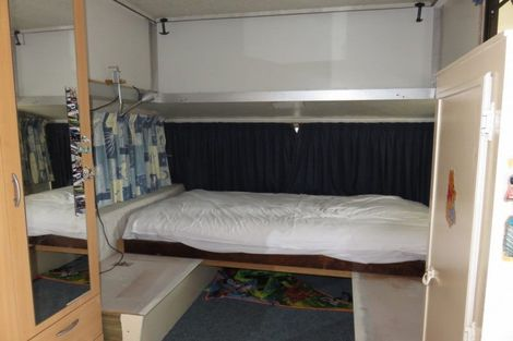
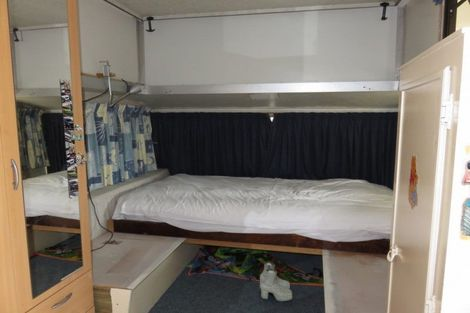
+ boots [259,261,293,302]
